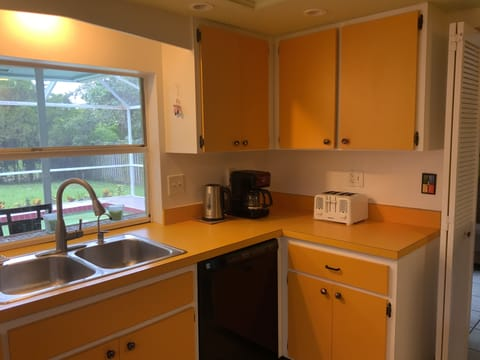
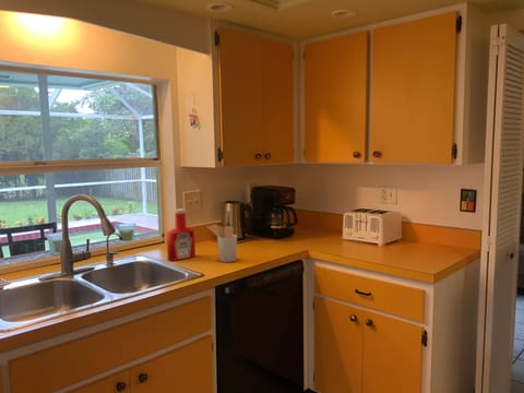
+ soap bottle [166,207,196,262]
+ utensil holder [206,223,238,263]
